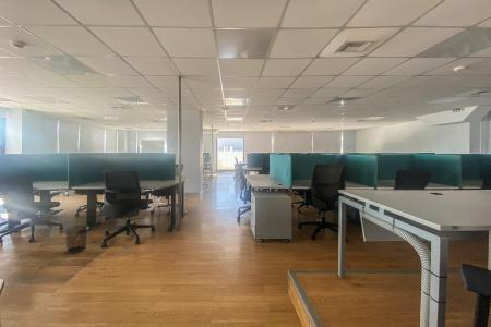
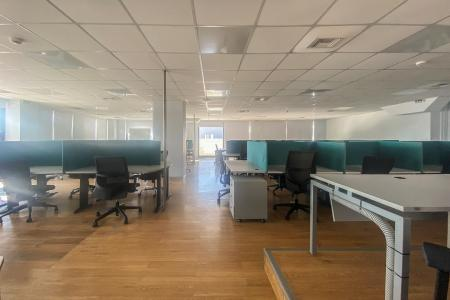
- waste bin [63,225,89,254]
